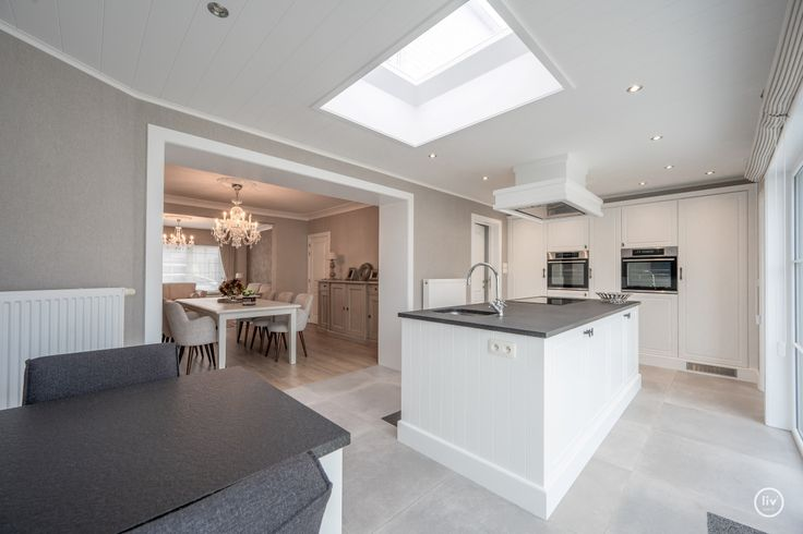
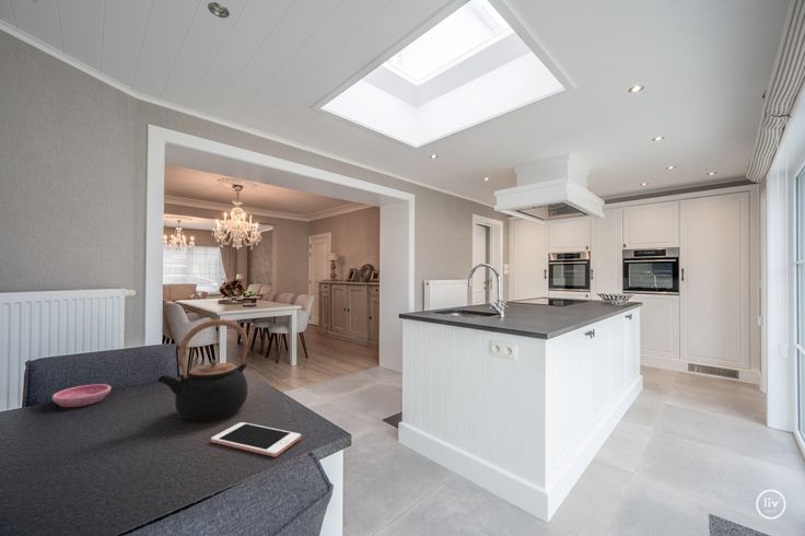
+ teapot [156,318,249,422]
+ saucer [51,383,112,408]
+ cell phone [210,421,302,458]
